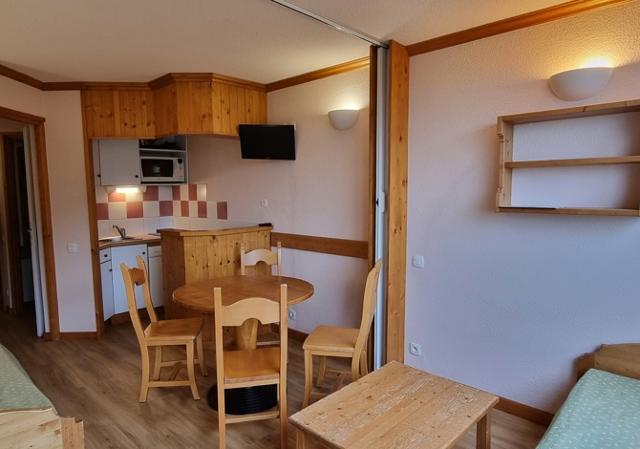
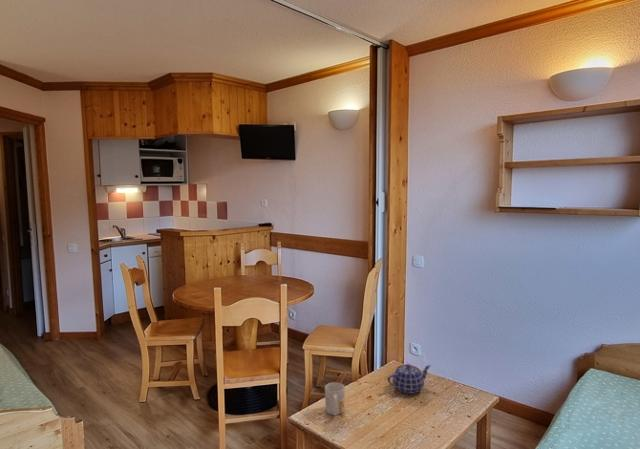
+ mug [324,381,346,417]
+ teapot [386,363,432,395]
